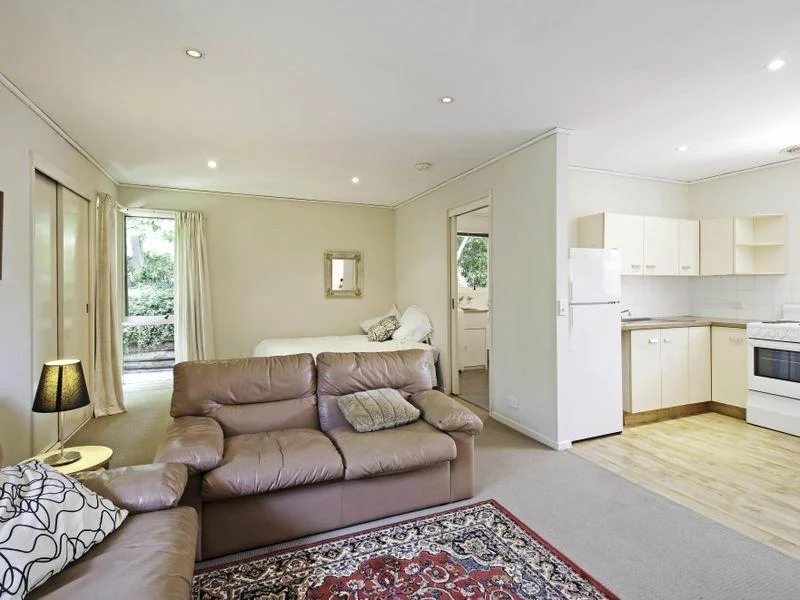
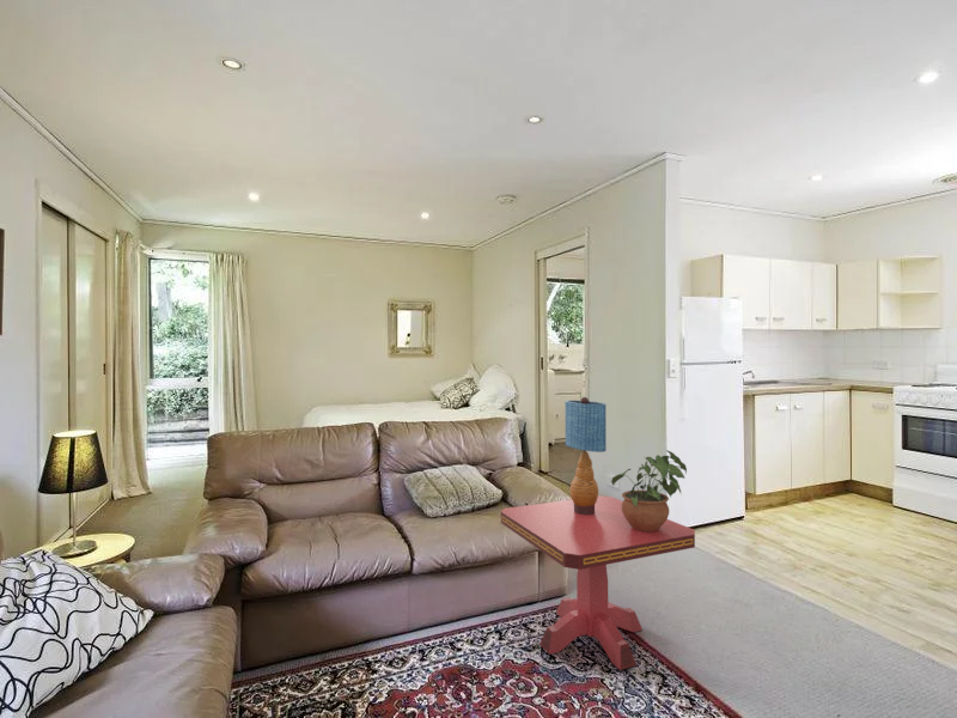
+ side table [500,494,696,671]
+ potted plant [610,449,688,533]
+ table lamp [565,396,608,515]
